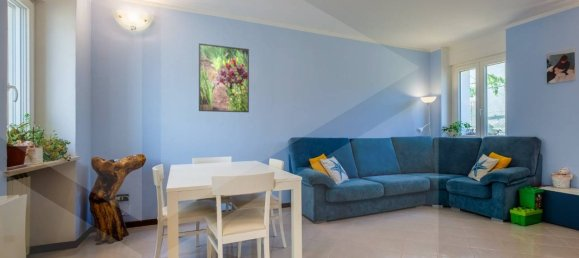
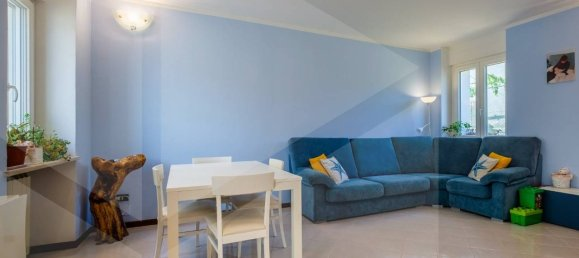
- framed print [198,42,250,113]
